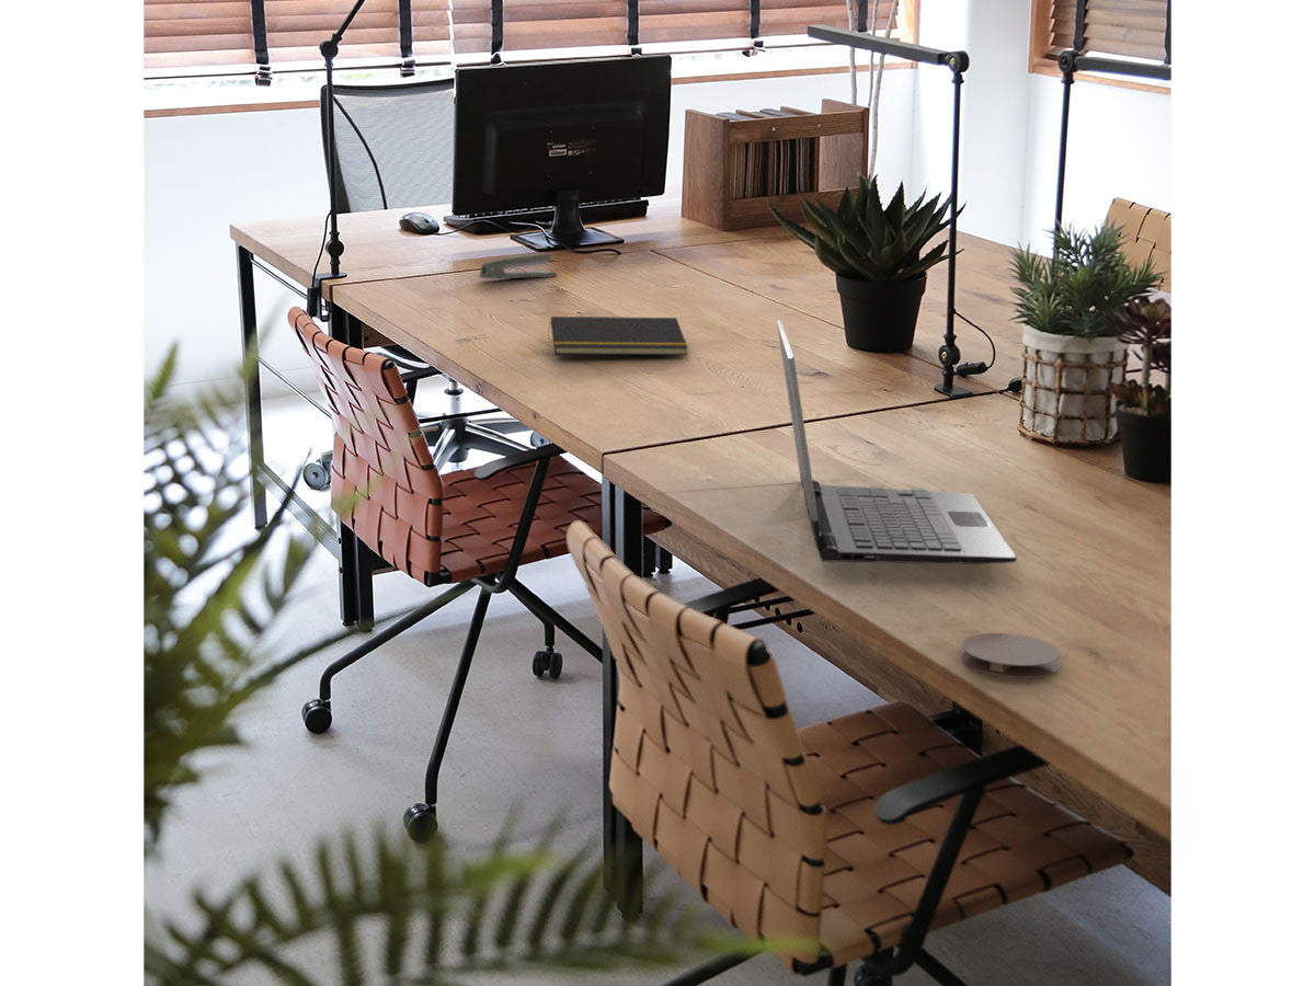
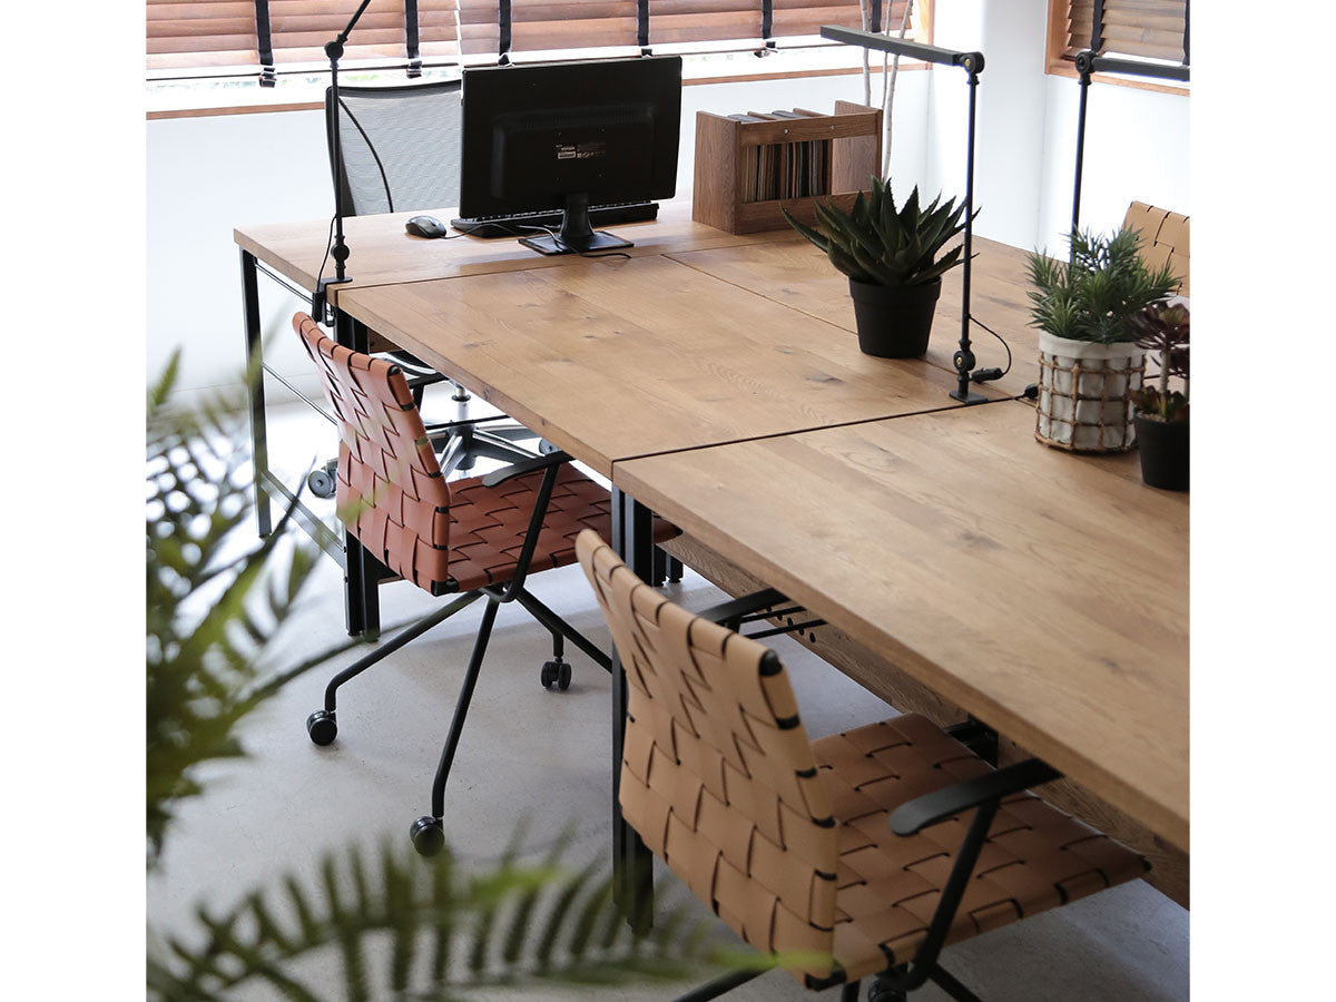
- stapler [478,252,558,279]
- coaster [960,632,1062,679]
- laptop [776,319,1018,565]
- notepad [547,316,689,356]
